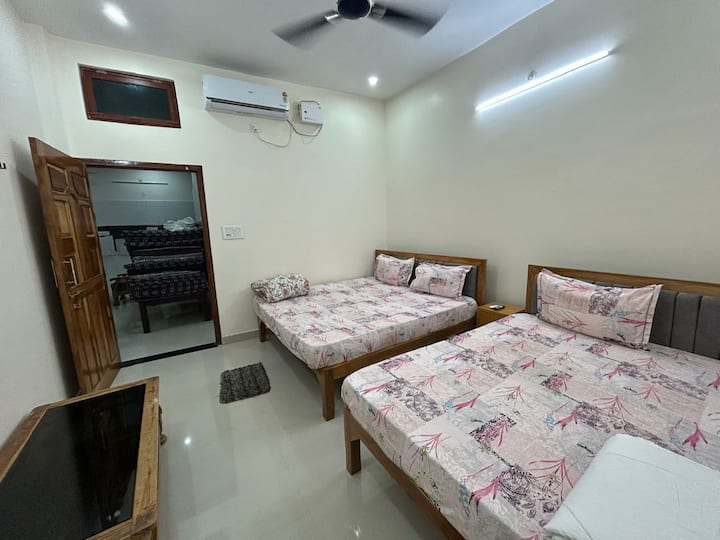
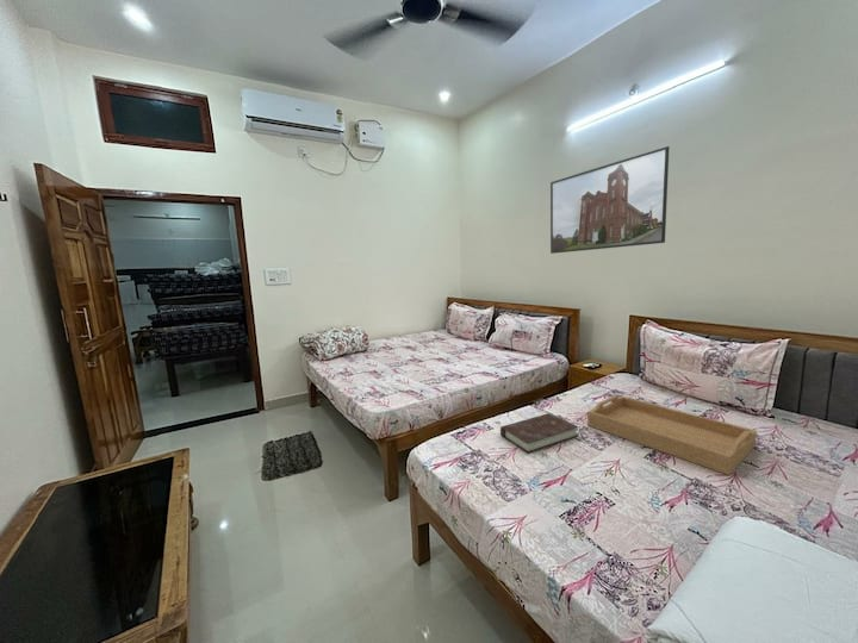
+ book [499,412,580,454]
+ serving tray [586,395,758,476]
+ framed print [549,145,671,255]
